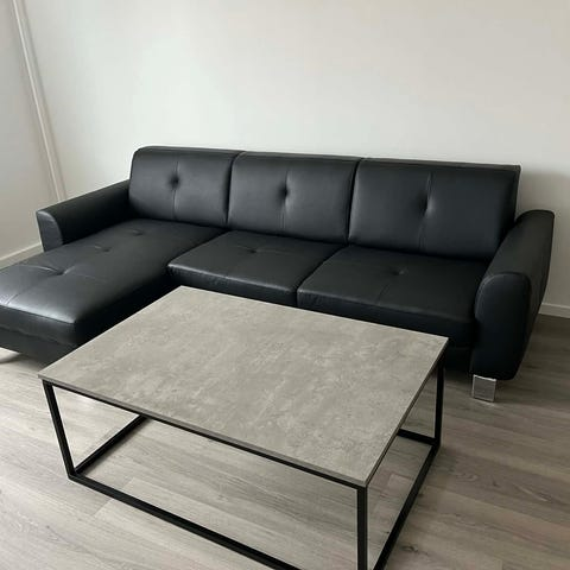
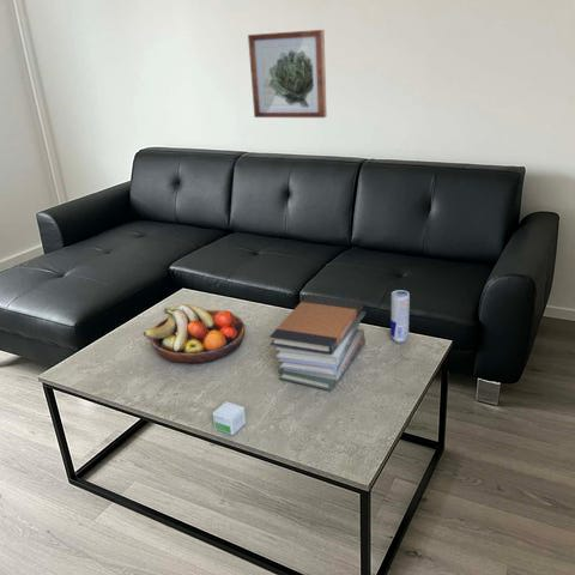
+ small box [211,400,247,436]
+ beverage can [389,289,411,344]
+ wall art [247,29,328,119]
+ fruit bowl [143,303,247,364]
+ book stack [268,293,367,392]
